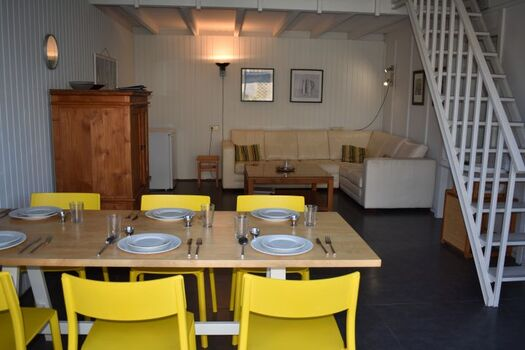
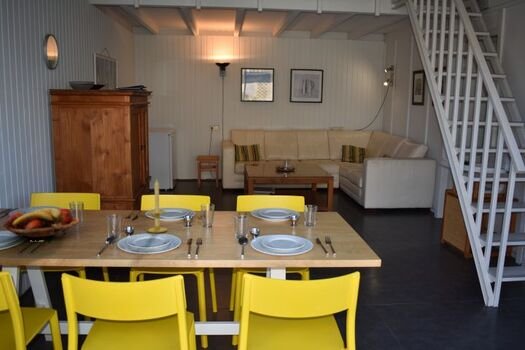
+ candle [147,178,168,234]
+ fruit basket [1,207,80,241]
